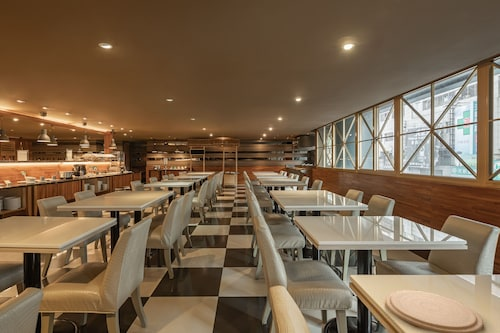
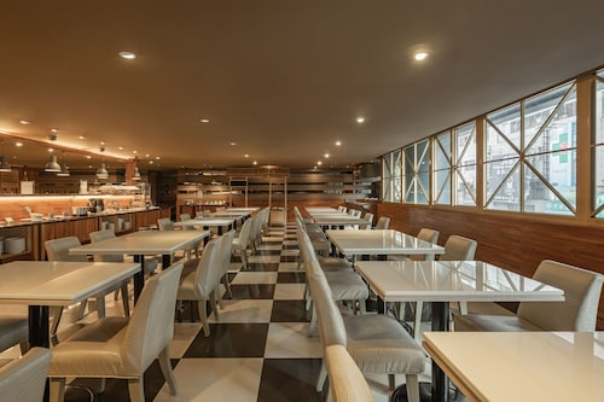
- plate [384,289,484,333]
